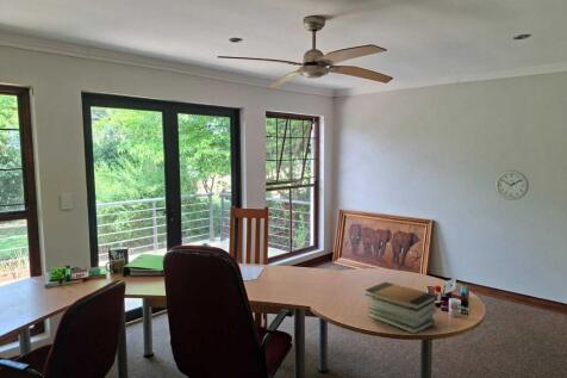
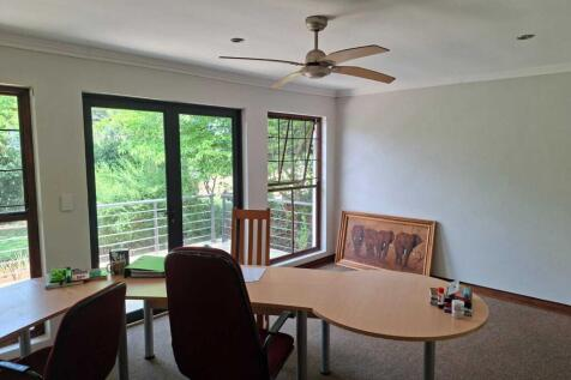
- wall clock [494,169,530,202]
- book stack [364,280,438,335]
